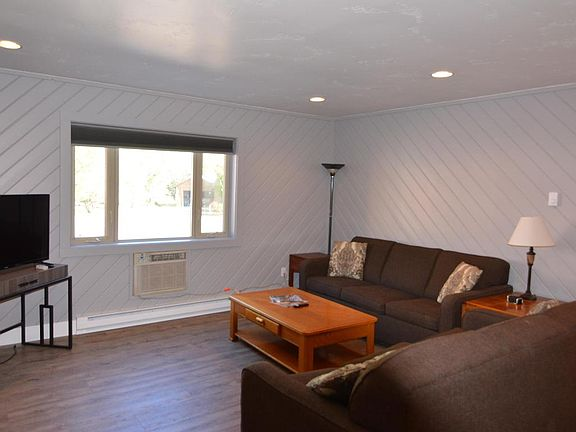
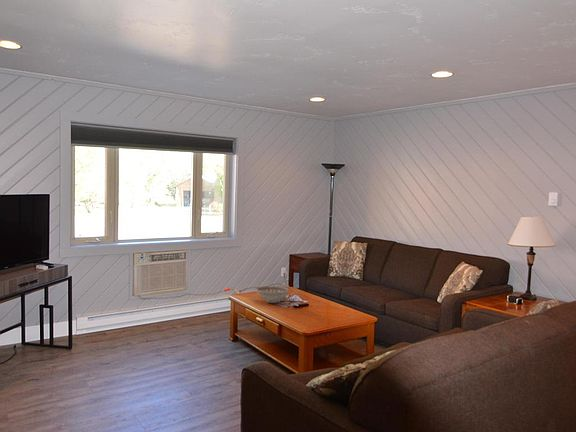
+ decorative bowl [256,285,290,304]
